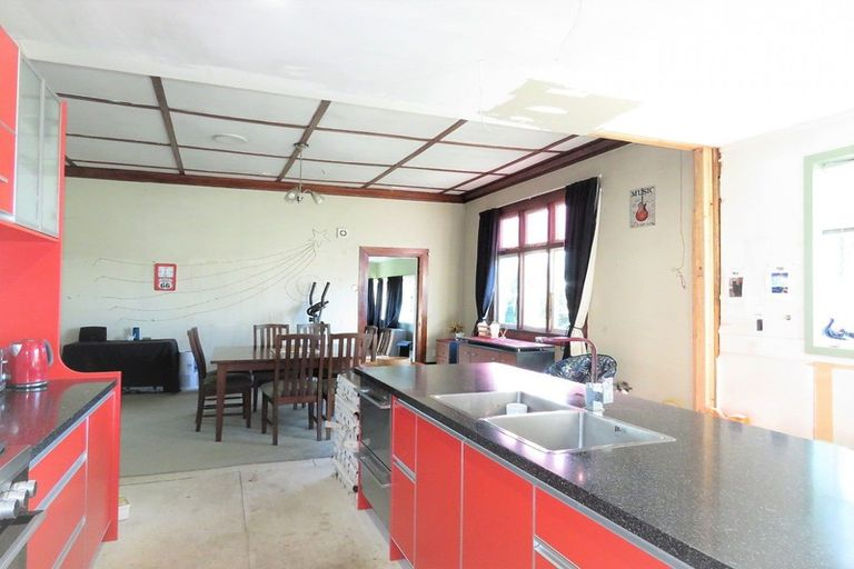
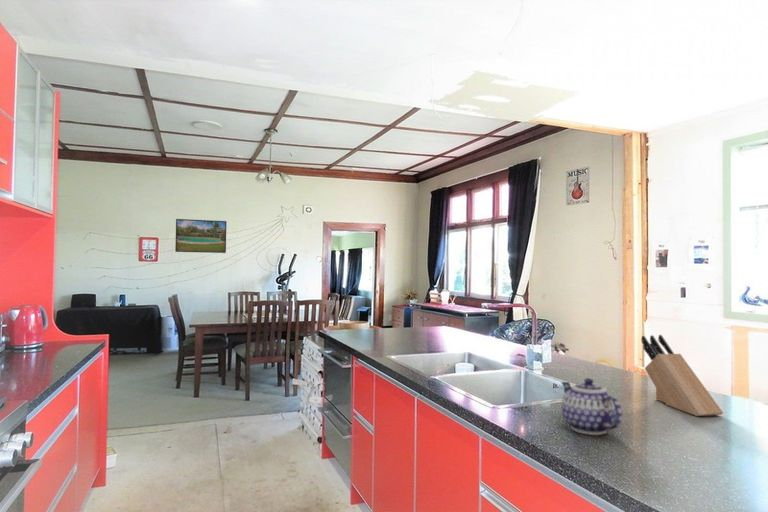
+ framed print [174,218,227,254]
+ knife block [640,334,724,417]
+ teapot [560,377,623,436]
